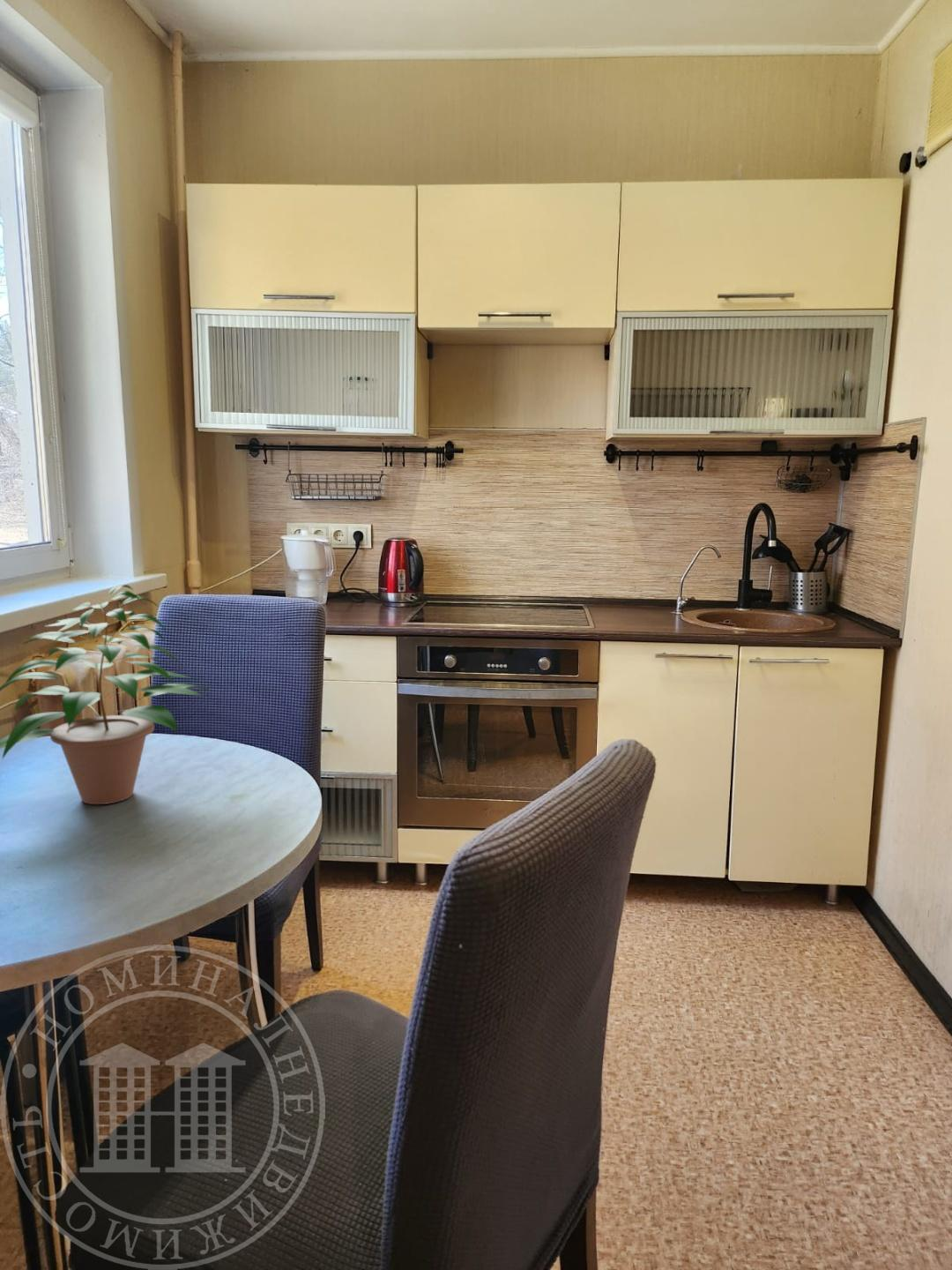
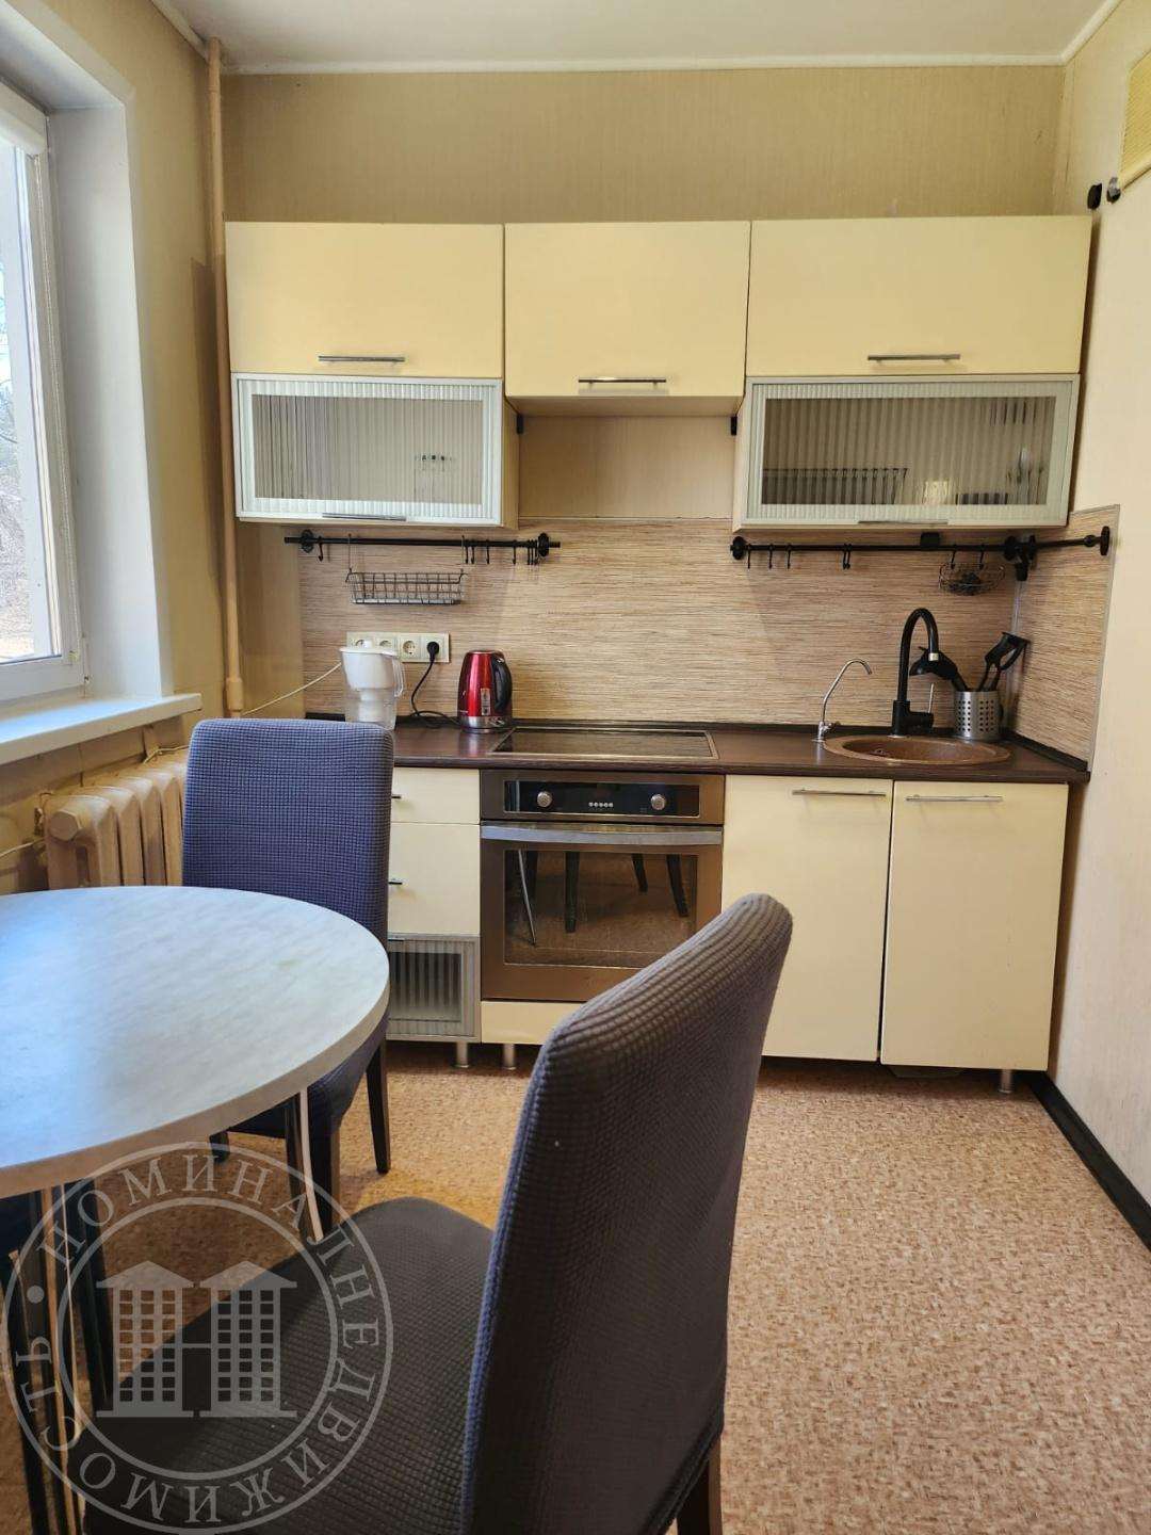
- potted plant [0,584,210,805]
